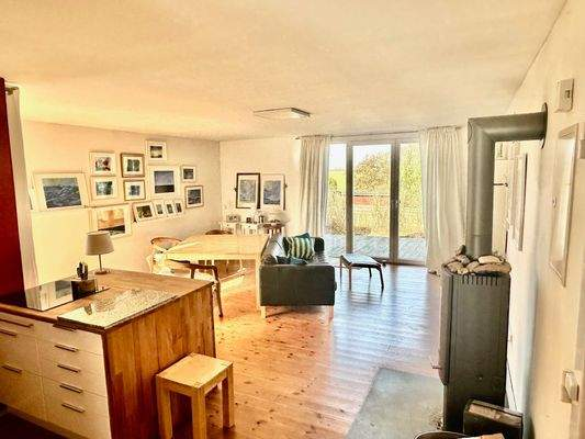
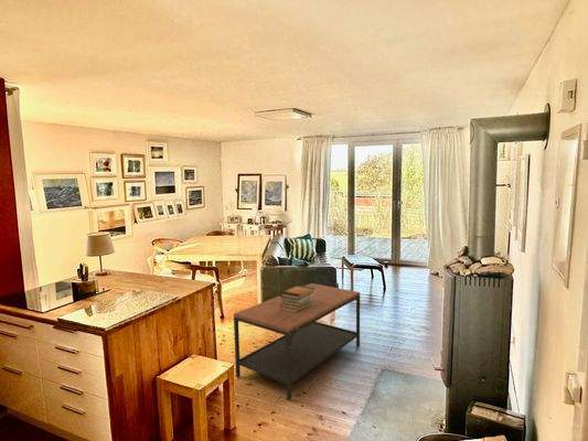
+ book stack [279,284,314,312]
+ coffee table [233,282,361,401]
